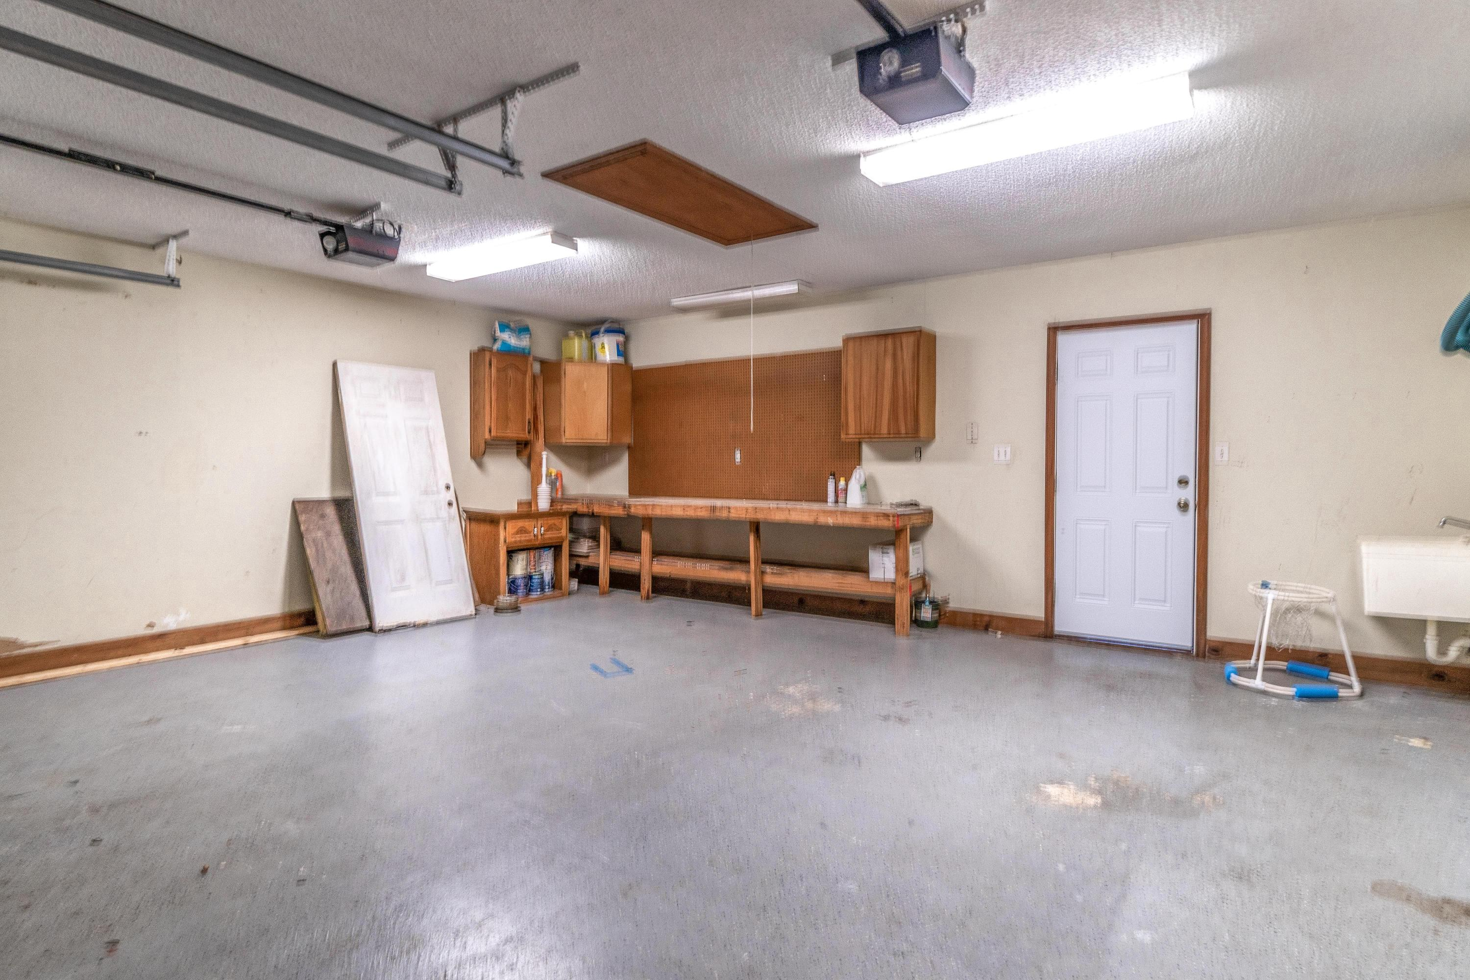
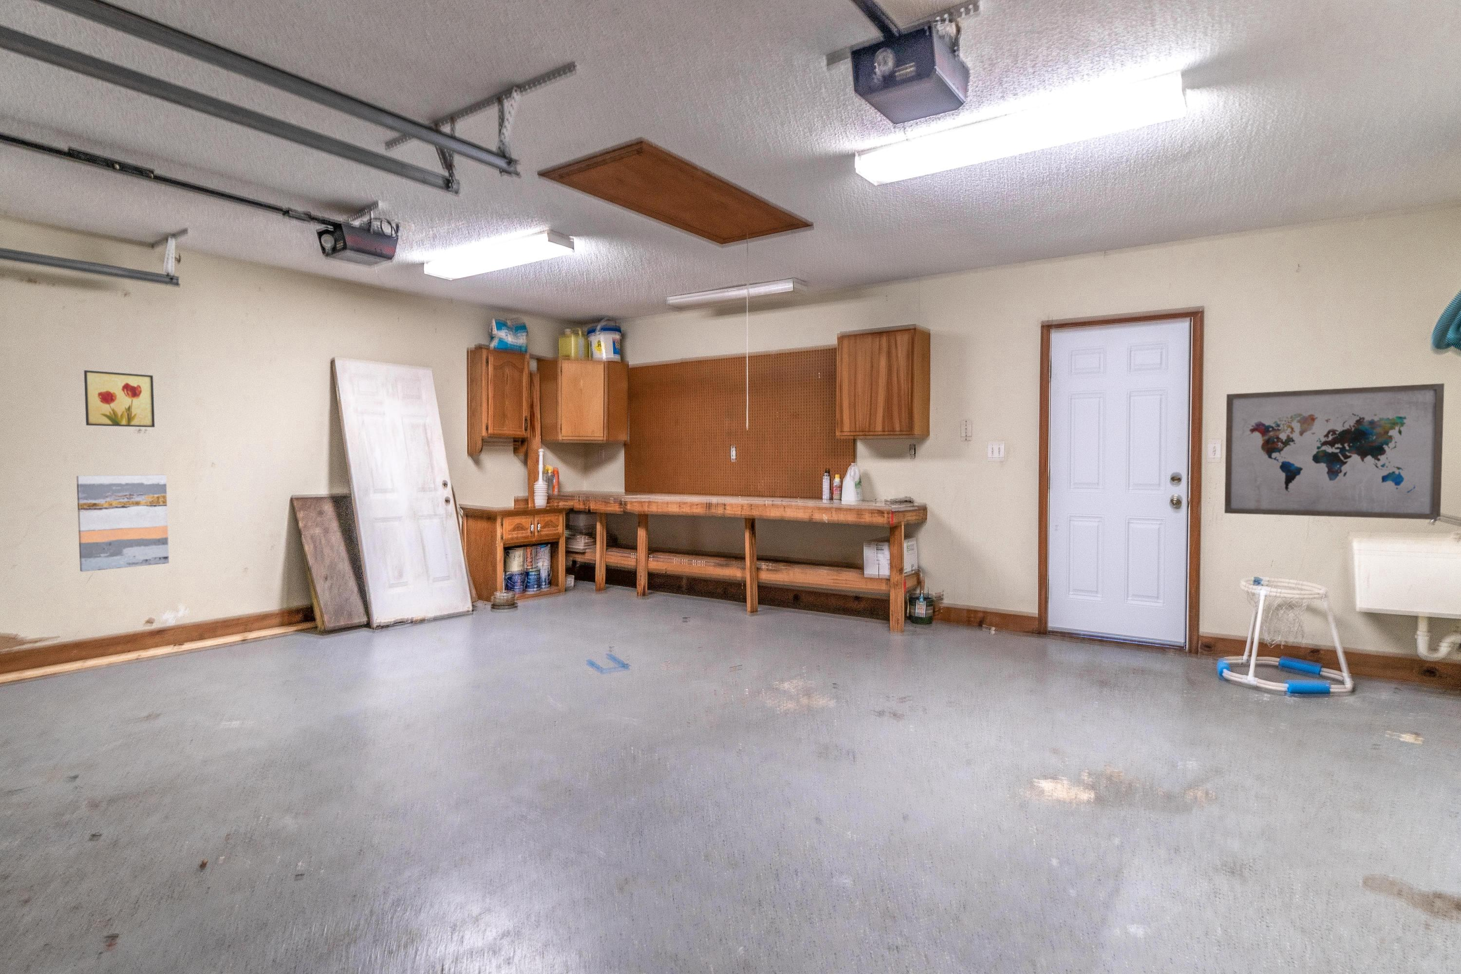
+ wall art [84,370,155,428]
+ wall art [1224,383,1445,520]
+ wall art [76,474,170,572]
